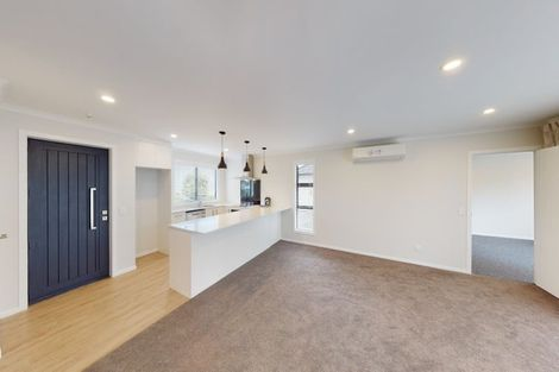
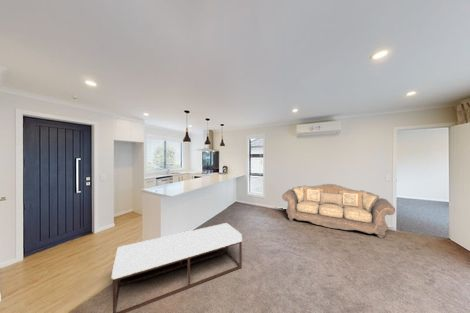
+ bench [110,222,243,313]
+ sofa [281,183,396,240]
